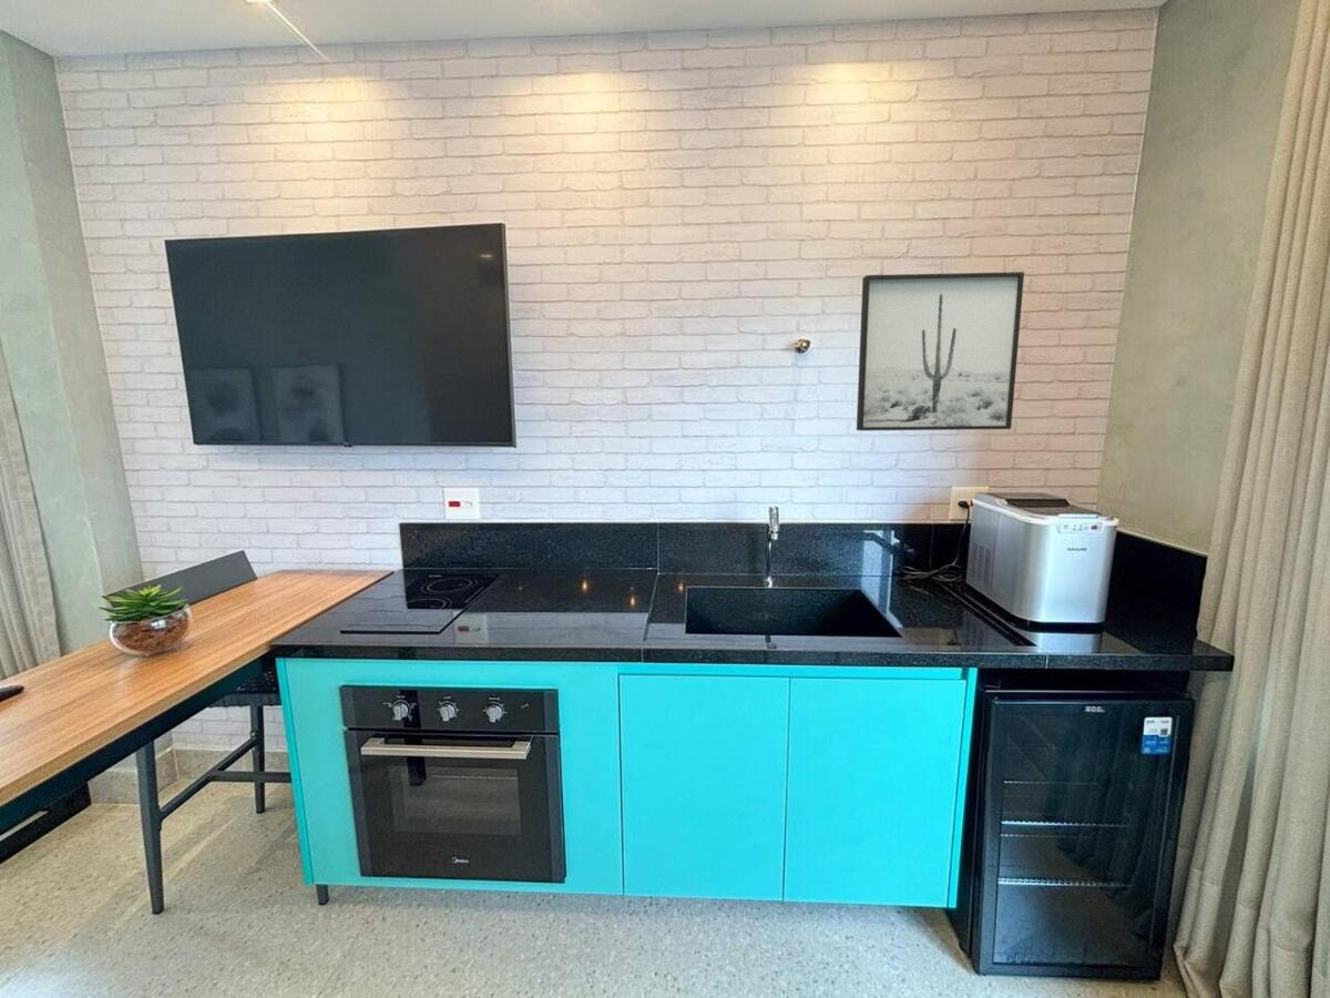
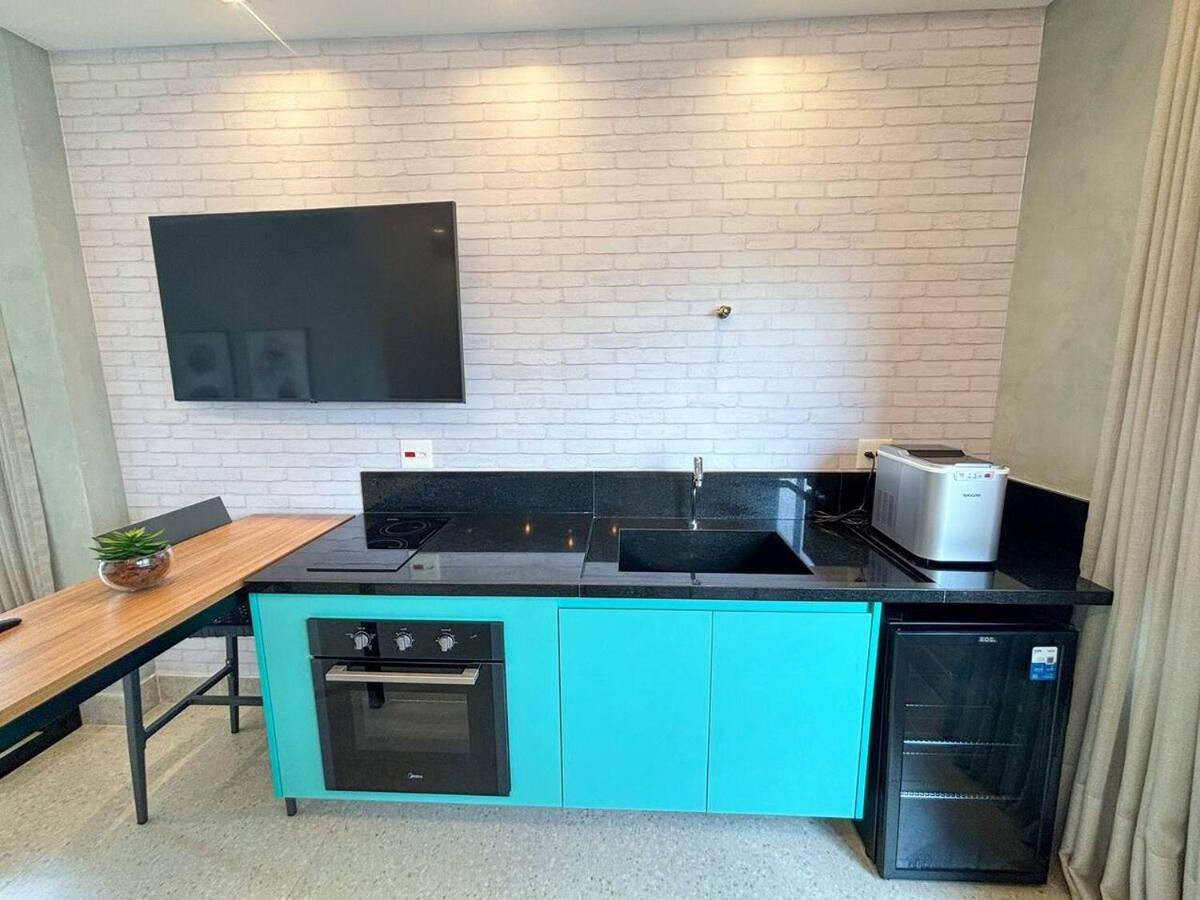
- wall art [856,271,1025,431]
